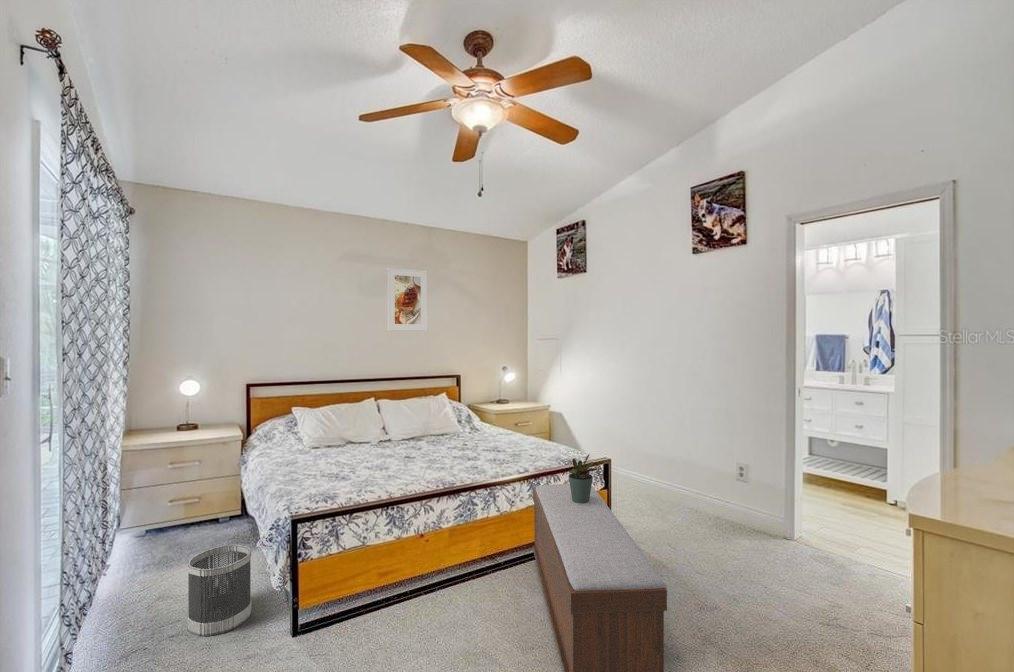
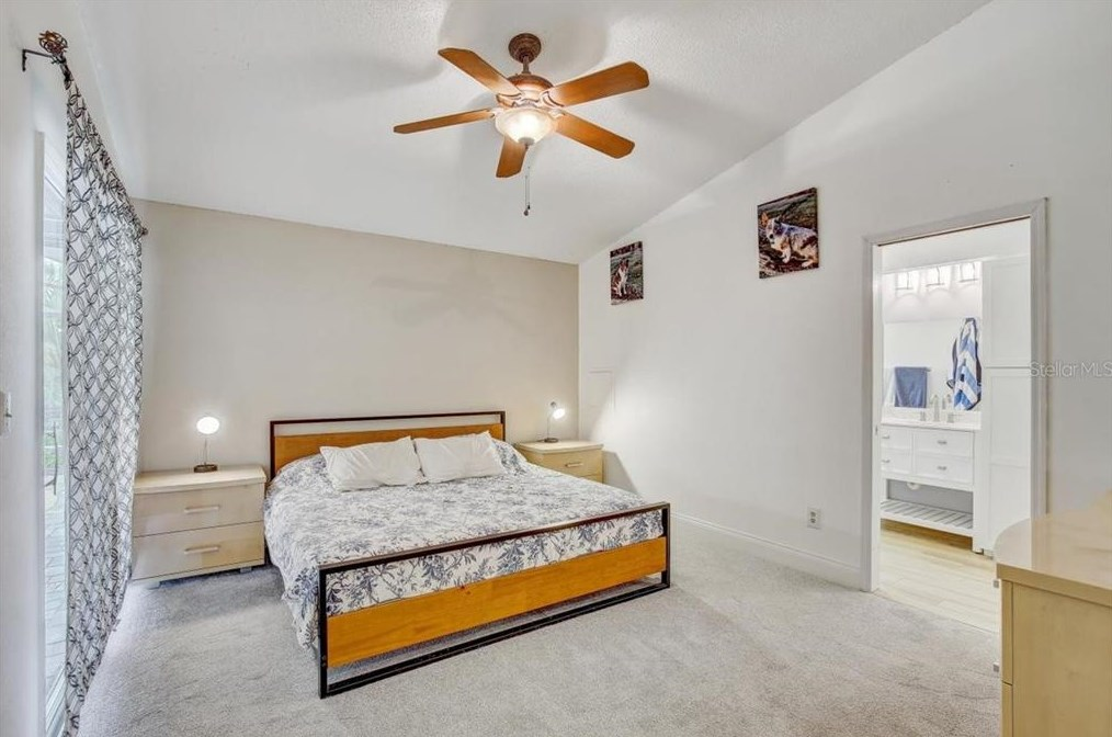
- wastebasket [186,544,252,638]
- potted plant [568,453,599,503]
- bench [532,483,668,672]
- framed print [386,267,428,332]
